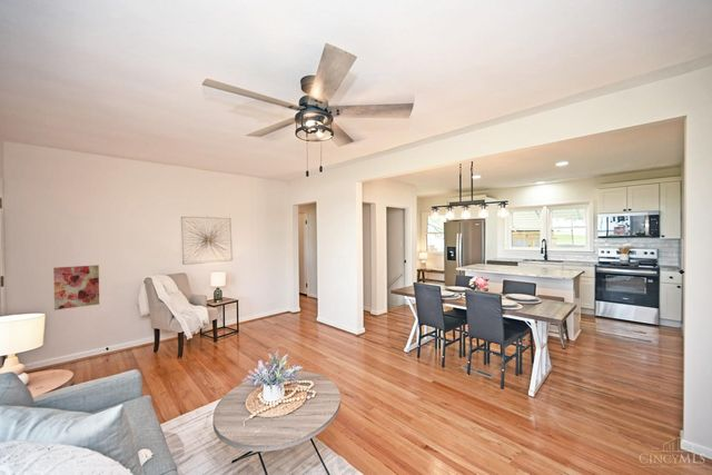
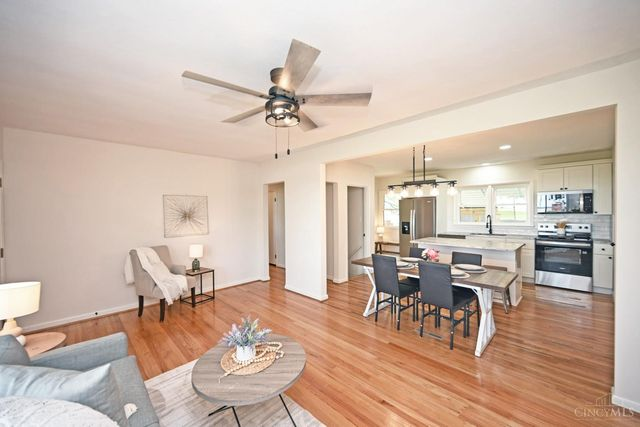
- wall art [52,264,100,311]
